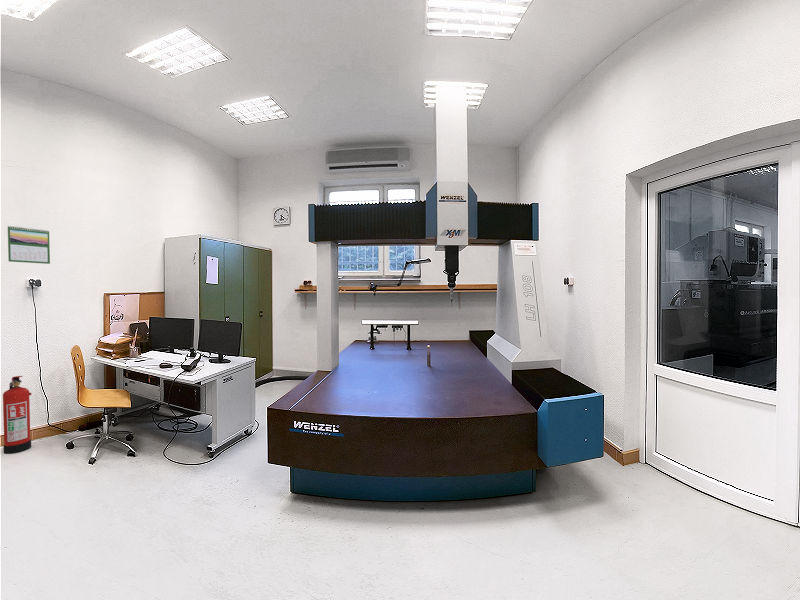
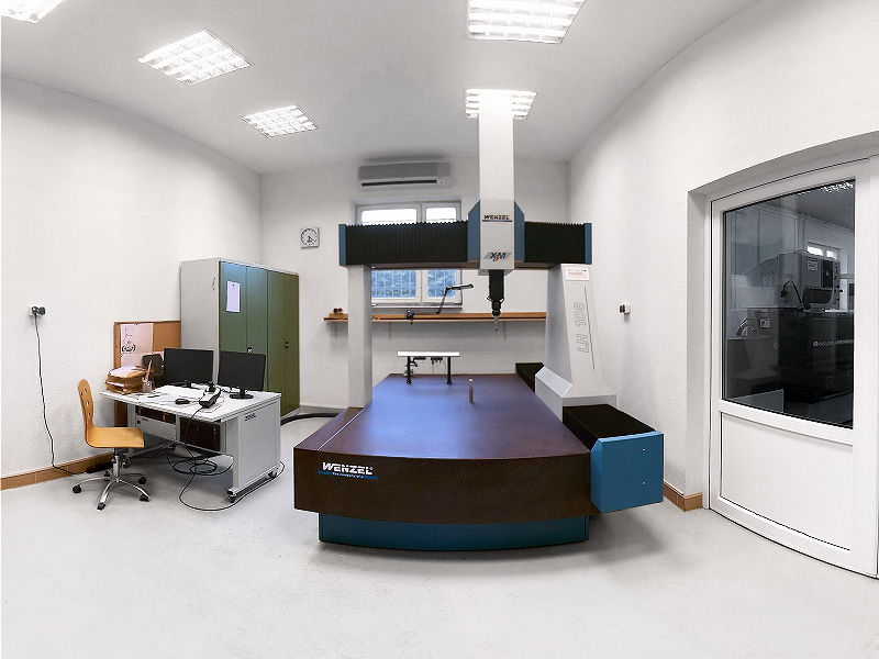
- fire extinguisher [2,375,32,455]
- calendar [7,225,51,265]
